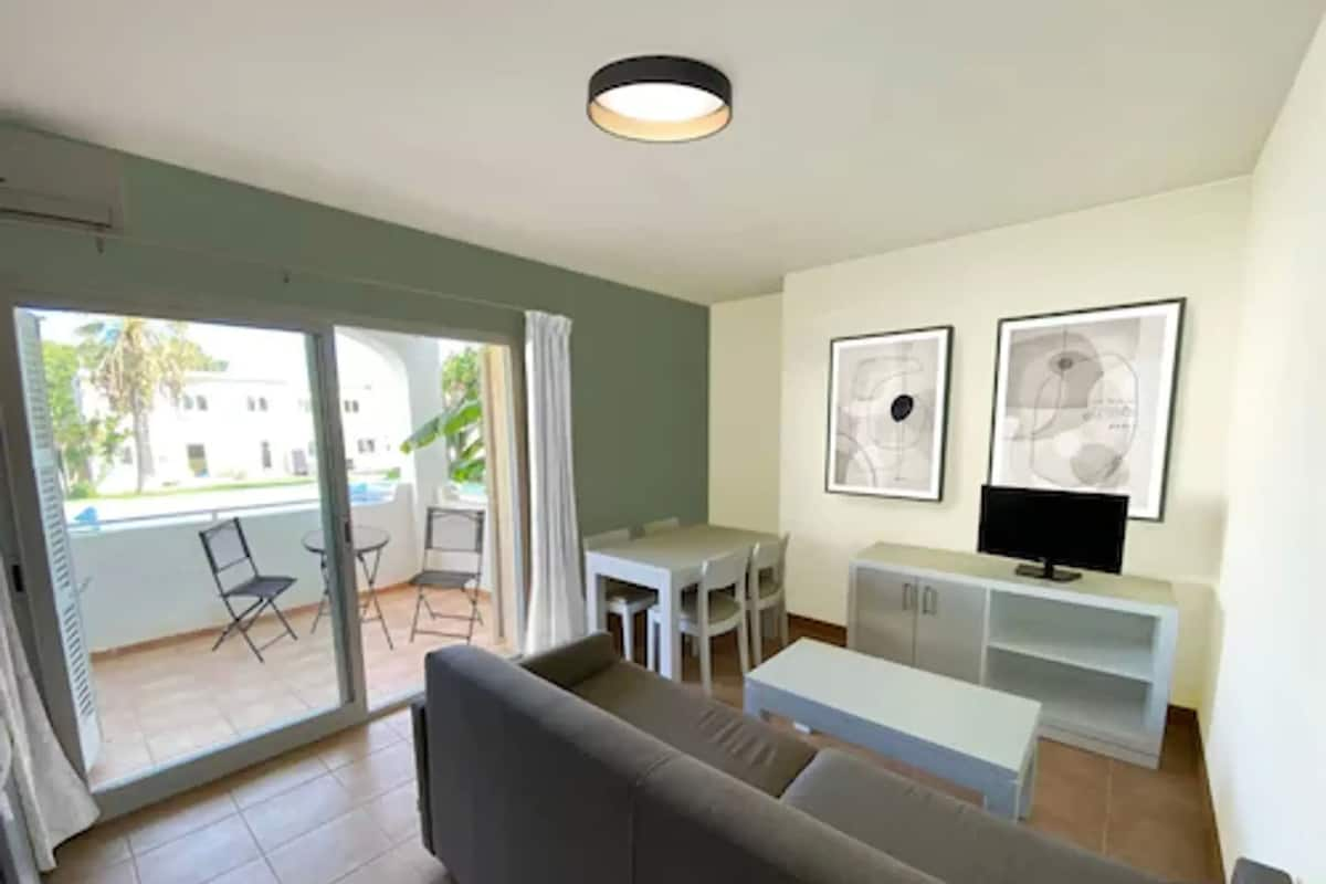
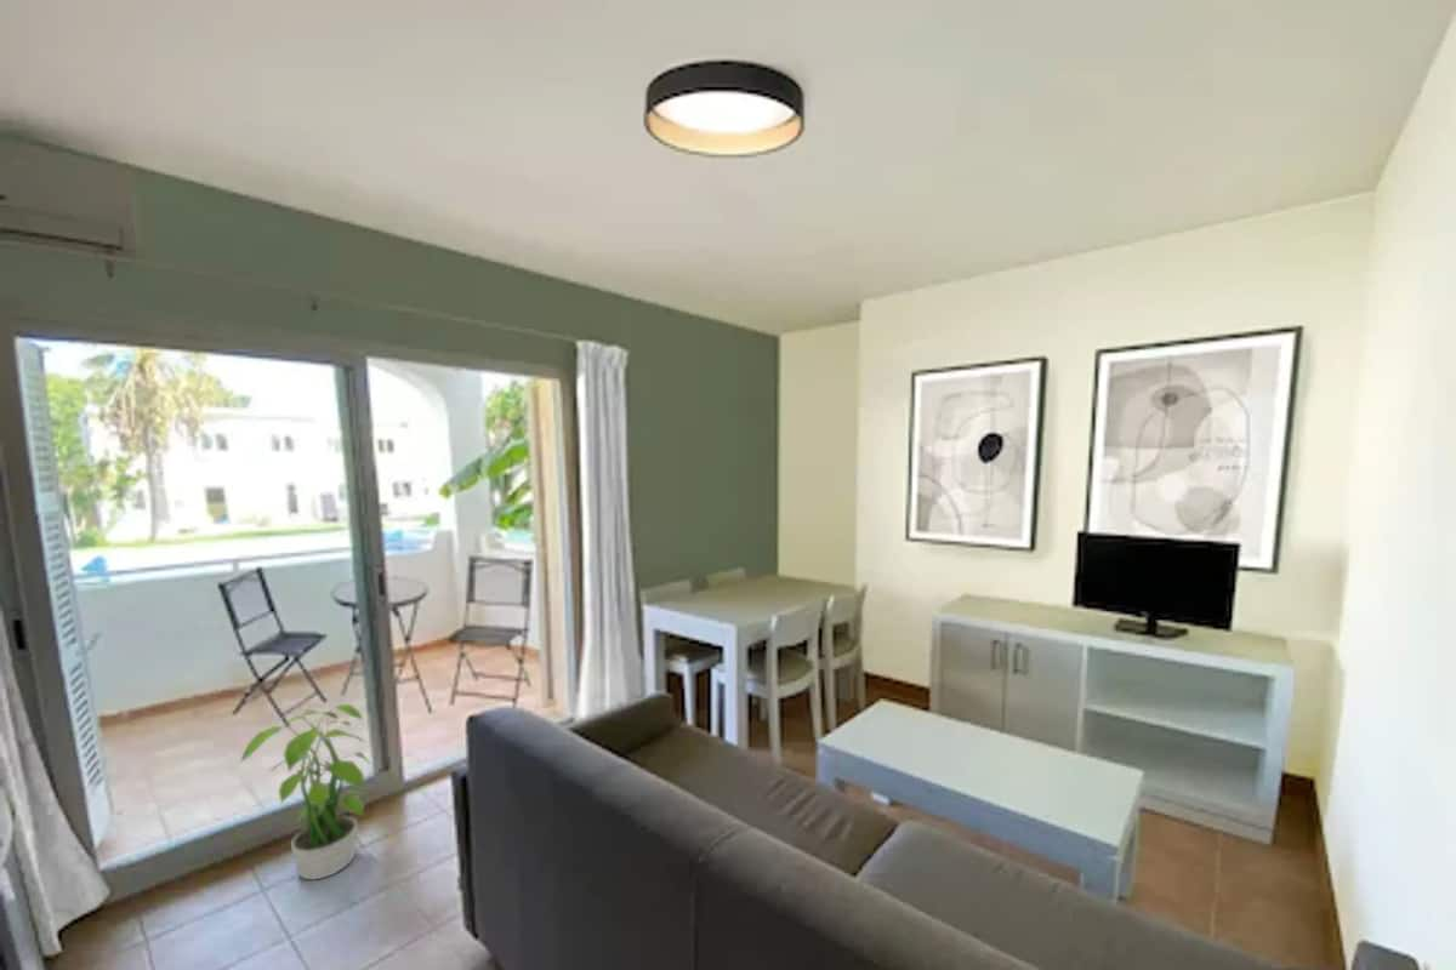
+ potted plant [237,703,372,880]
